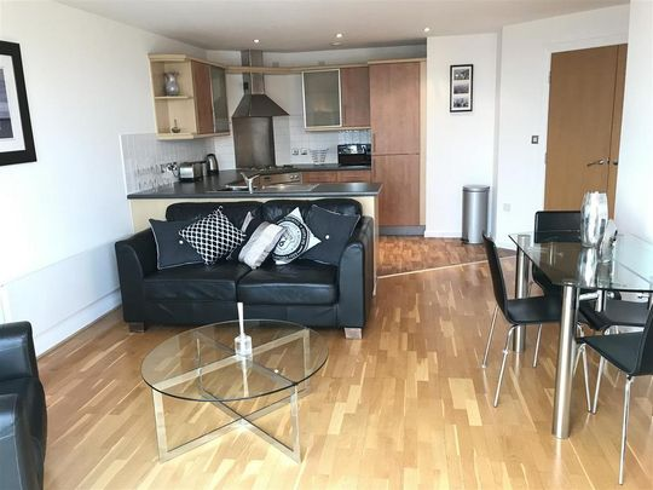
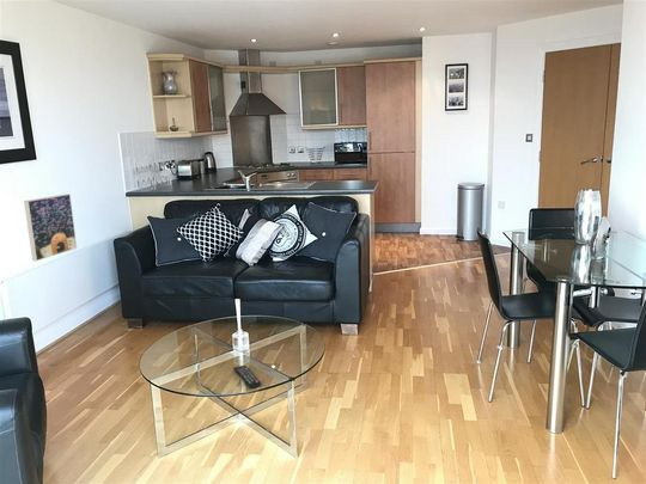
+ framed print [23,192,78,262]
+ remote control [232,363,262,390]
